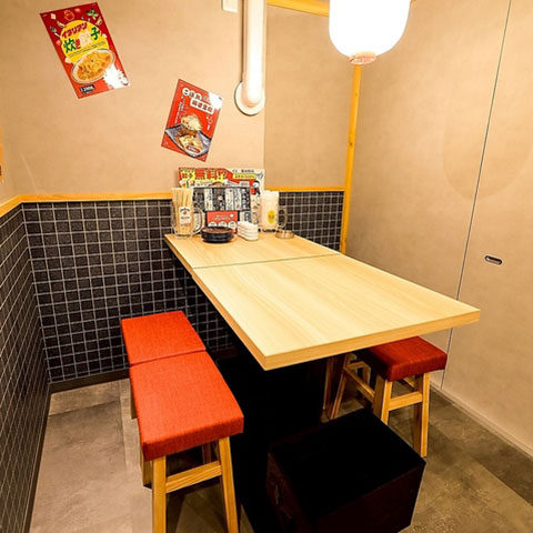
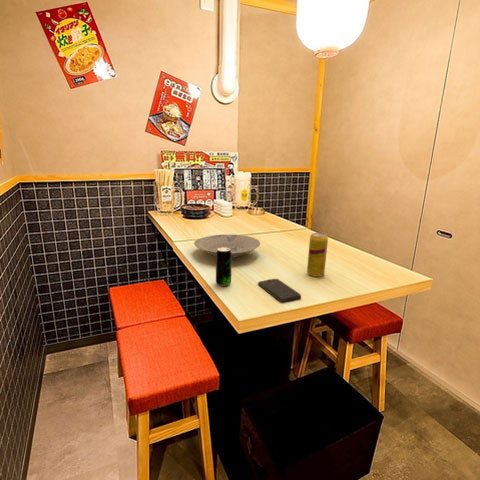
+ beverage can [306,232,329,278]
+ bowl [193,233,261,259]
+ beverage can [215,247,233,287]
+ smartphone [257,278,302,303]
